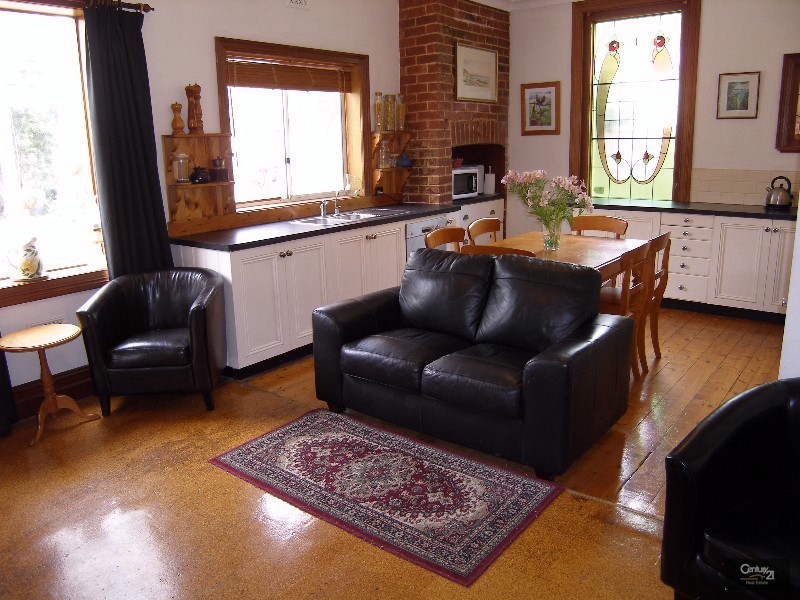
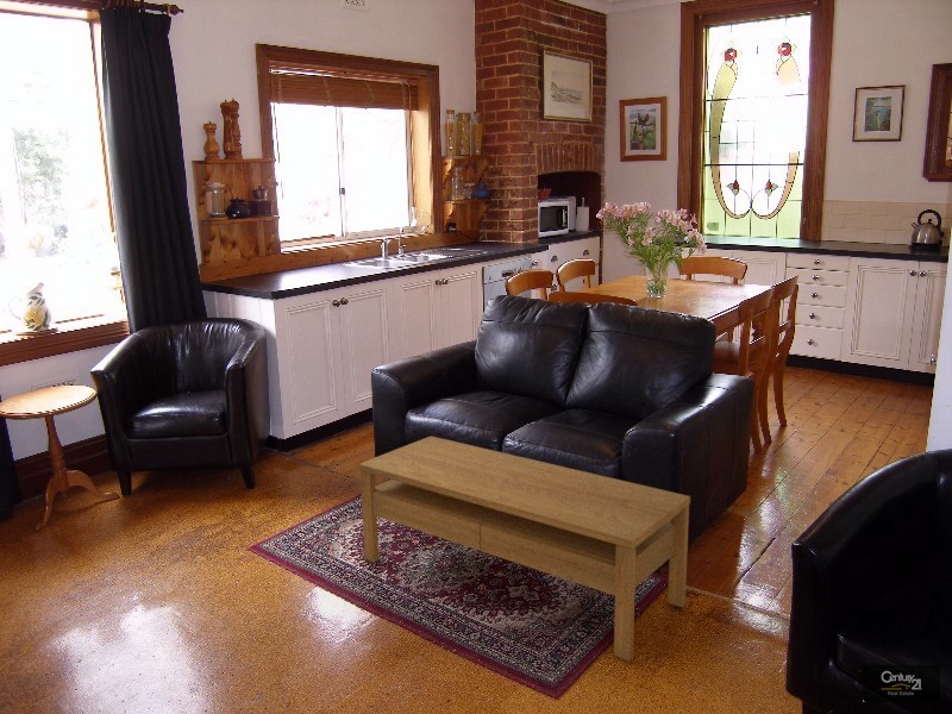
+ coffee table [358,436,691,662]
